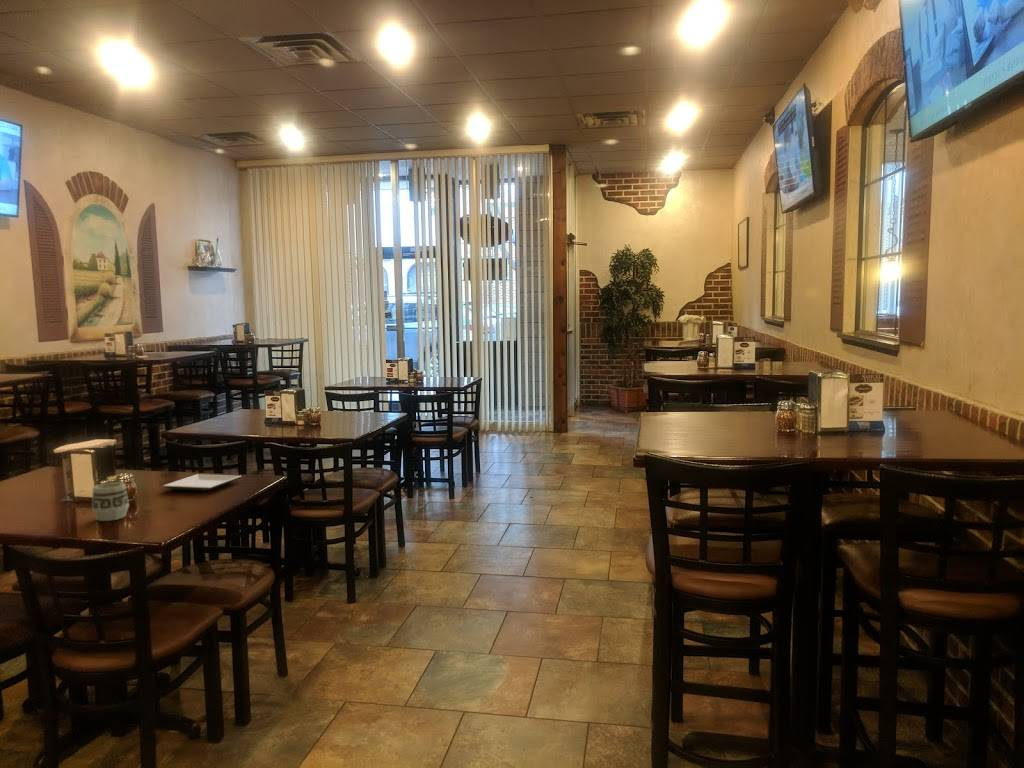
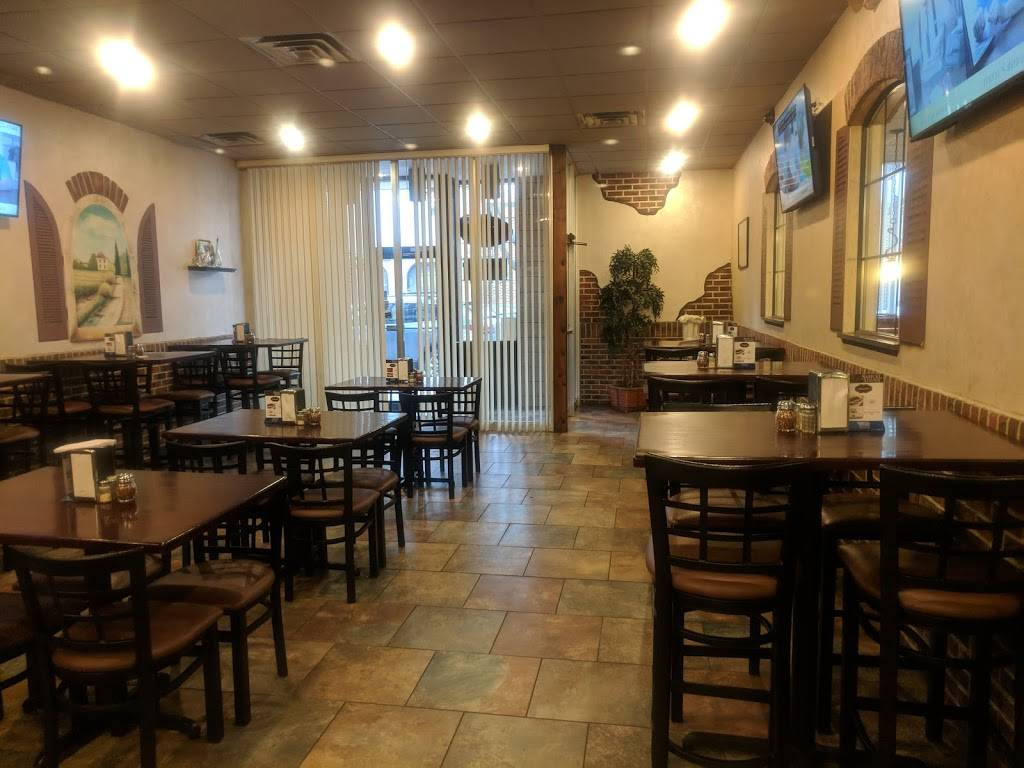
- plate [162,473,242,492]
- cup [91,481,130,522]
